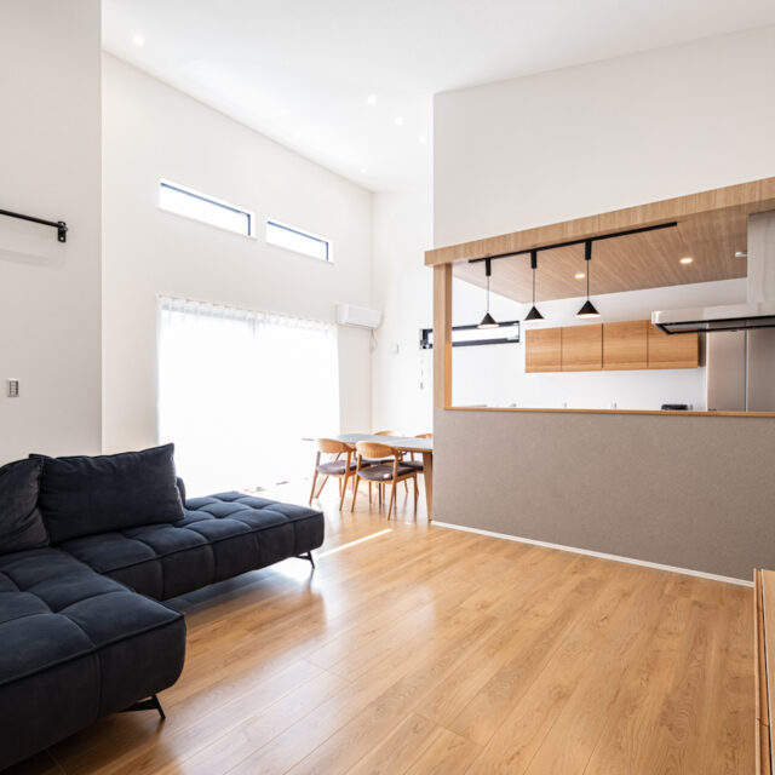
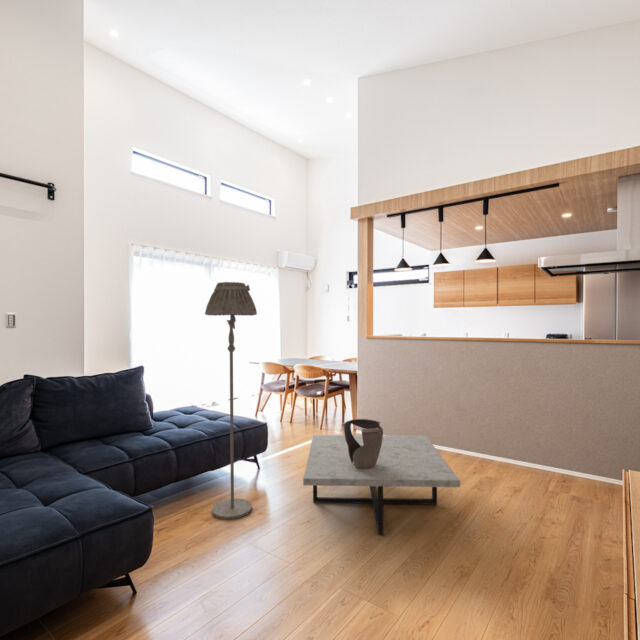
+ floor lamp [204,281,258,520]
+ coffee table [302,434,461,537]
+ decorative bowl [341,418,384,469]
